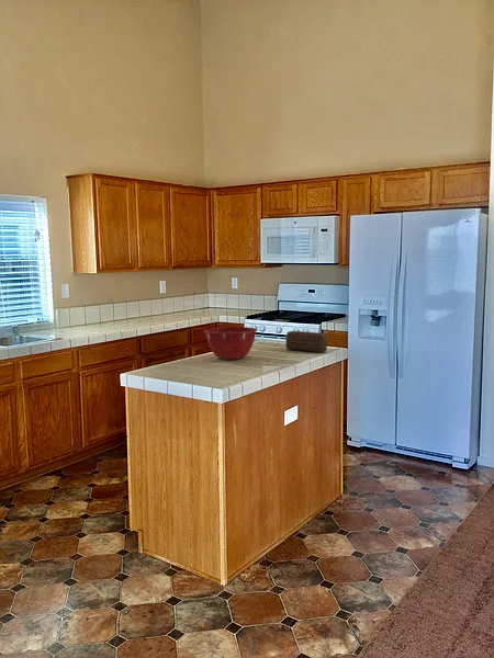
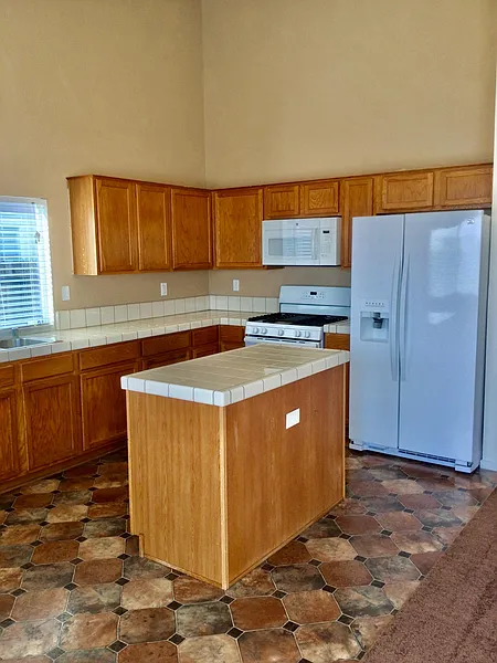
- mixing bowl [203,326,258,361]
- speaker [284,330,328,353]
